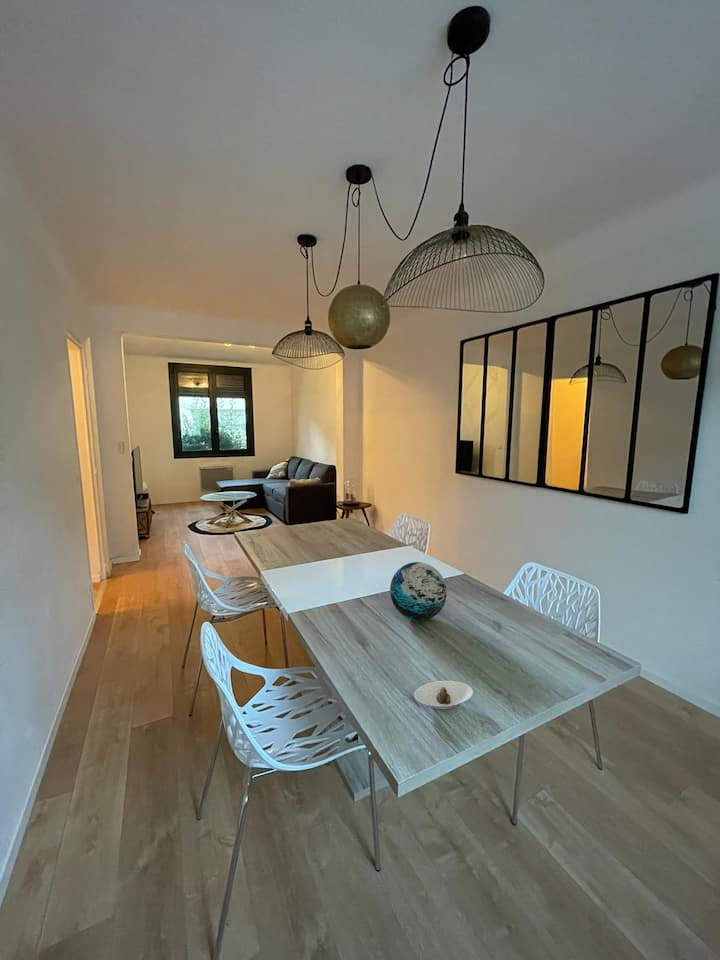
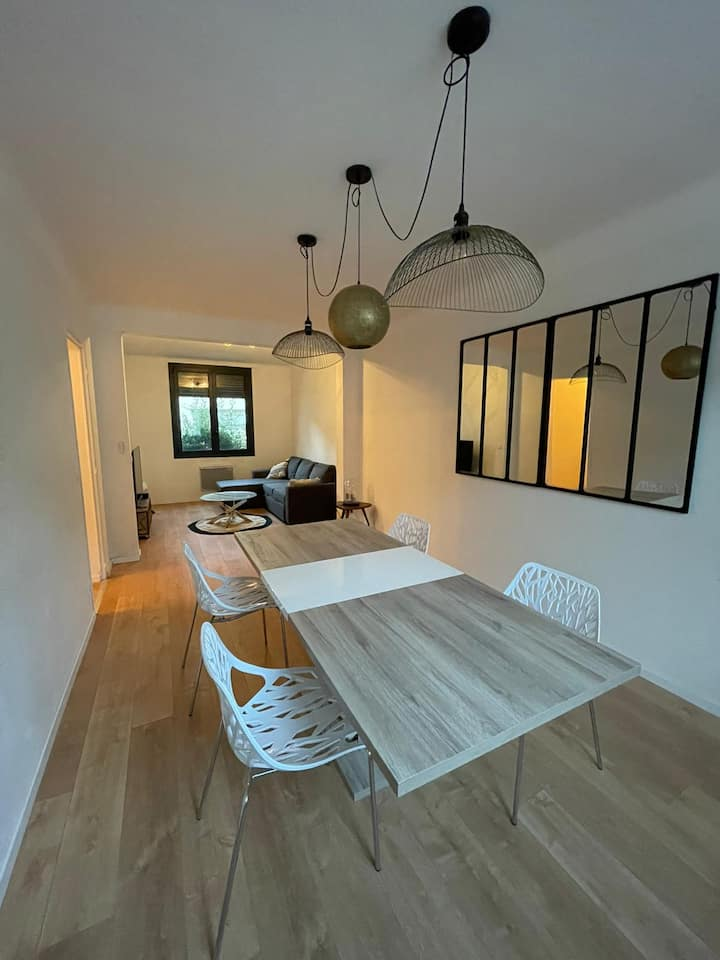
- decorative orb [389,561,448,622]
- saucer [413,680,474,710]
